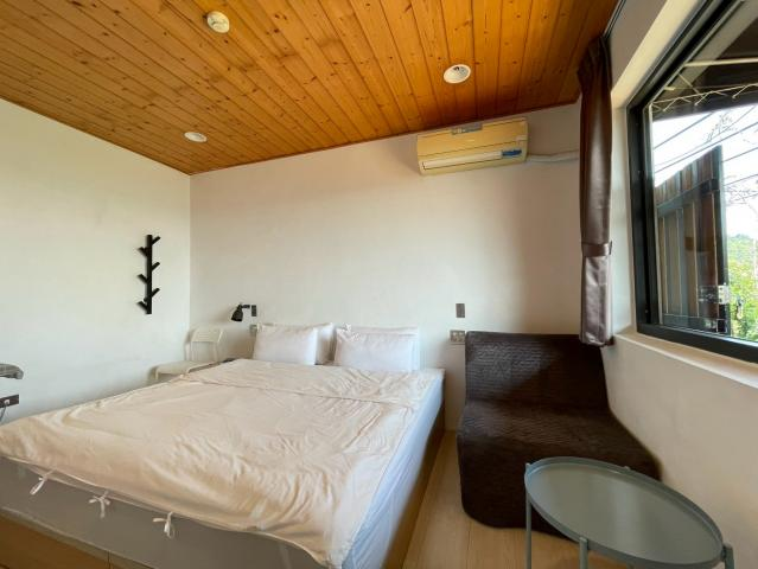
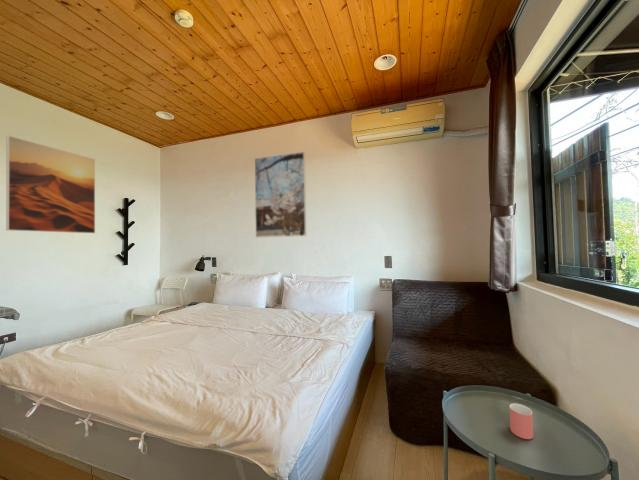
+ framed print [5,135,96,234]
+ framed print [254,151,307,239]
+ cup [509,403,534,440]
